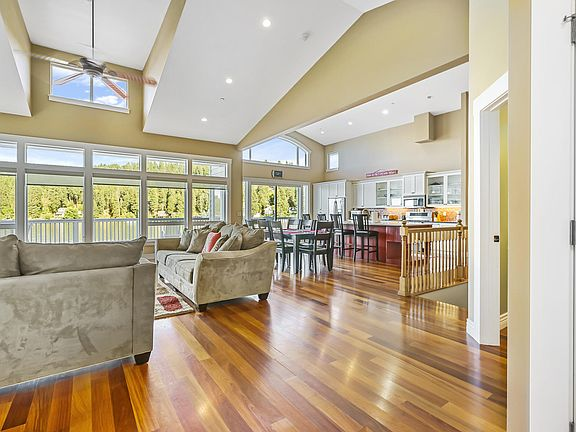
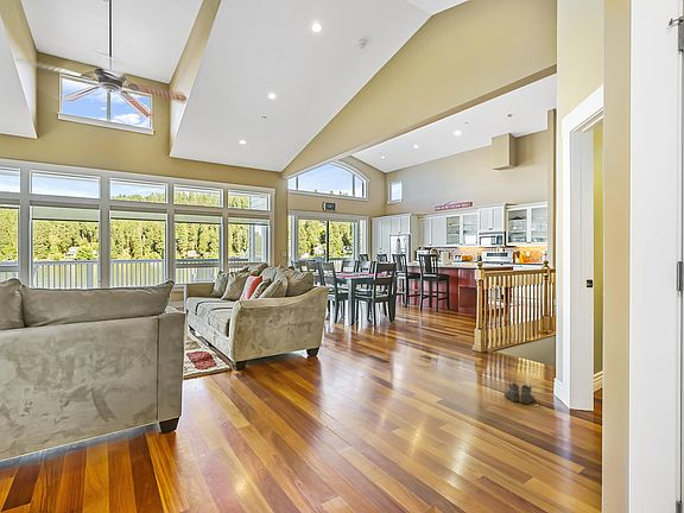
+ boots [502,382,537,405]
